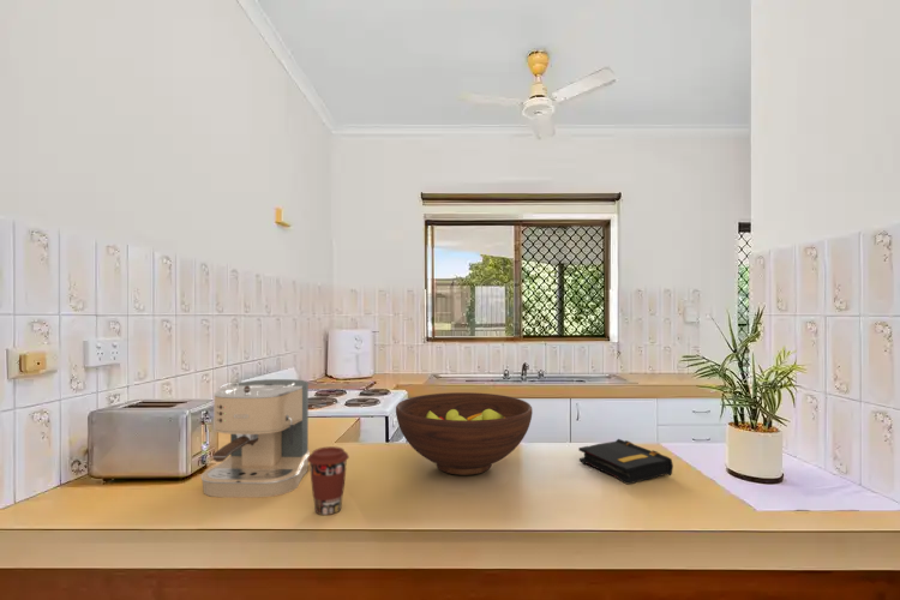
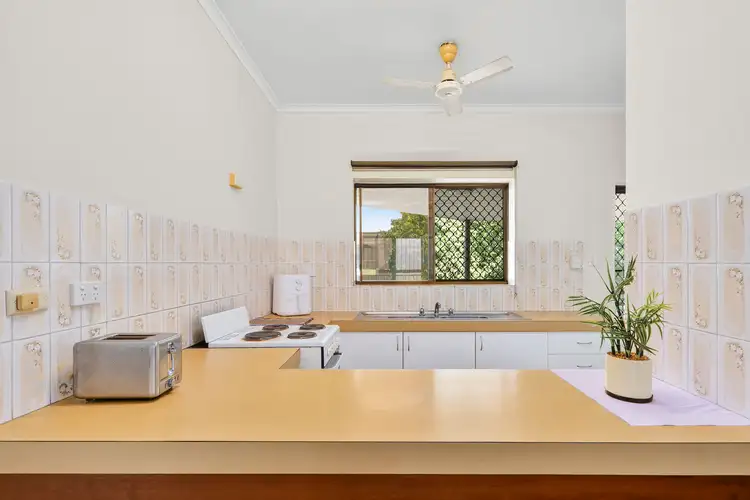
- coffee cup [307,445,350,516]
- book [577,438,674,485]
- fruit bowl [395,391,534,476]
- coffee maker [200,378,311,498]
